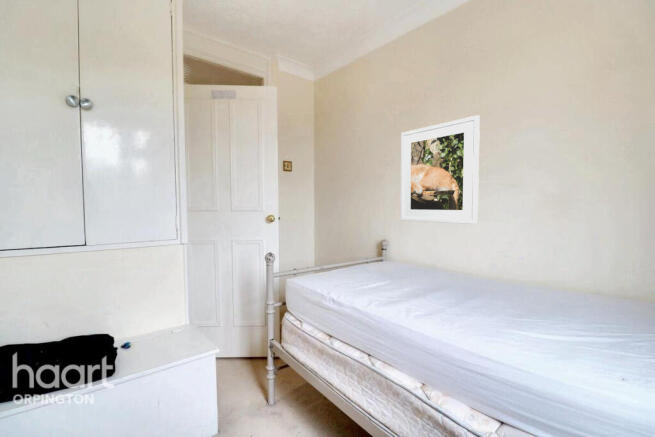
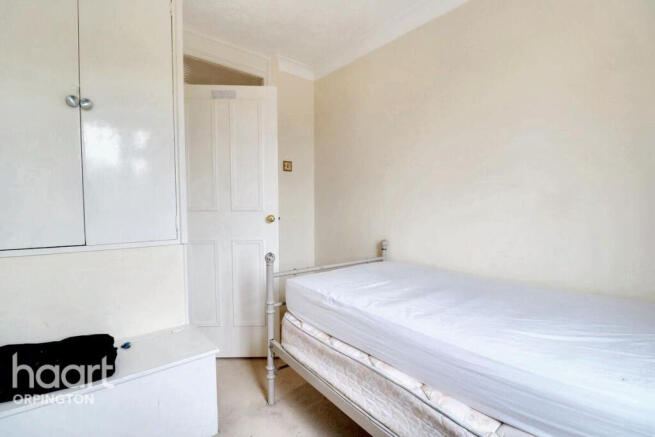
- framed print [399,114,481,225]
